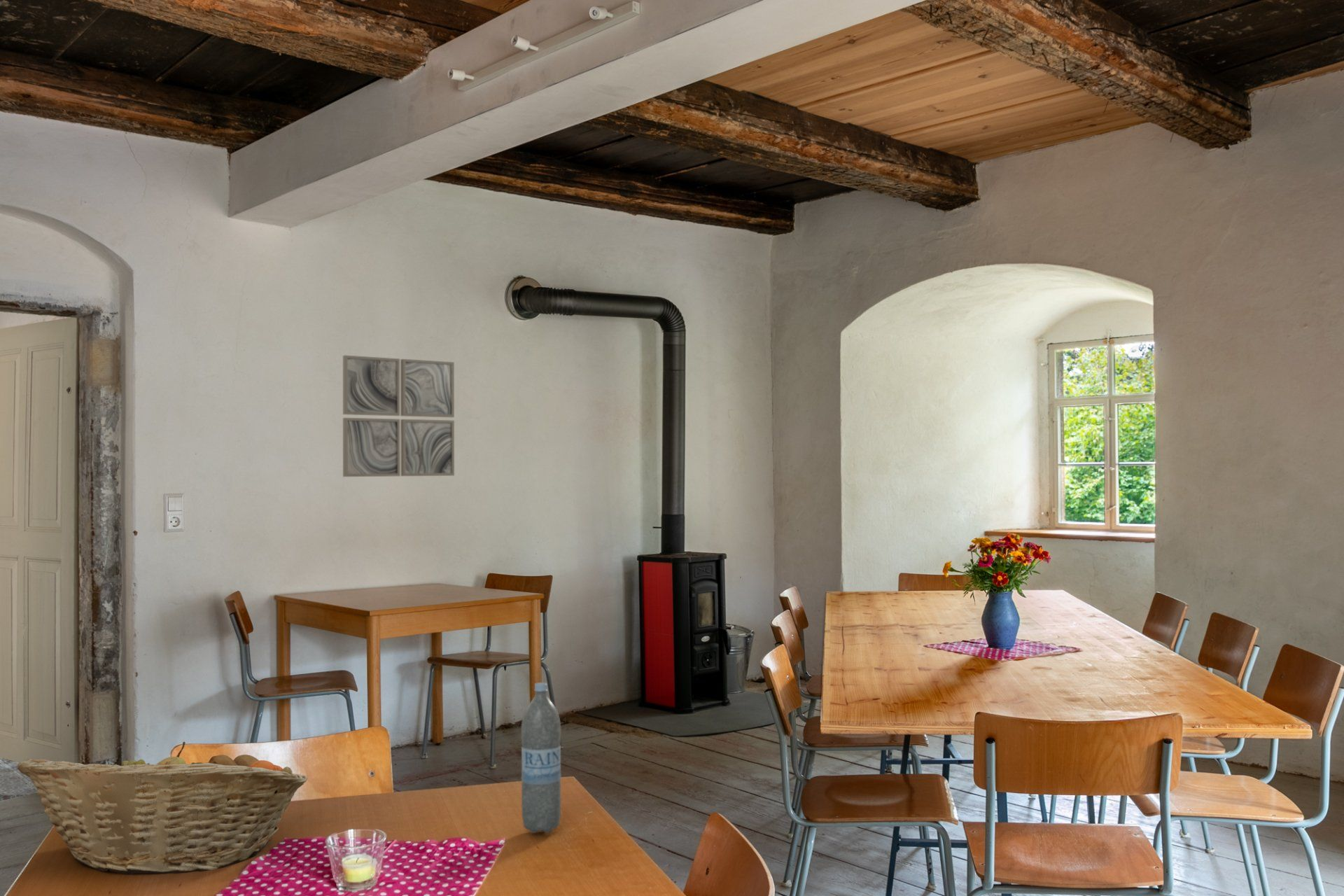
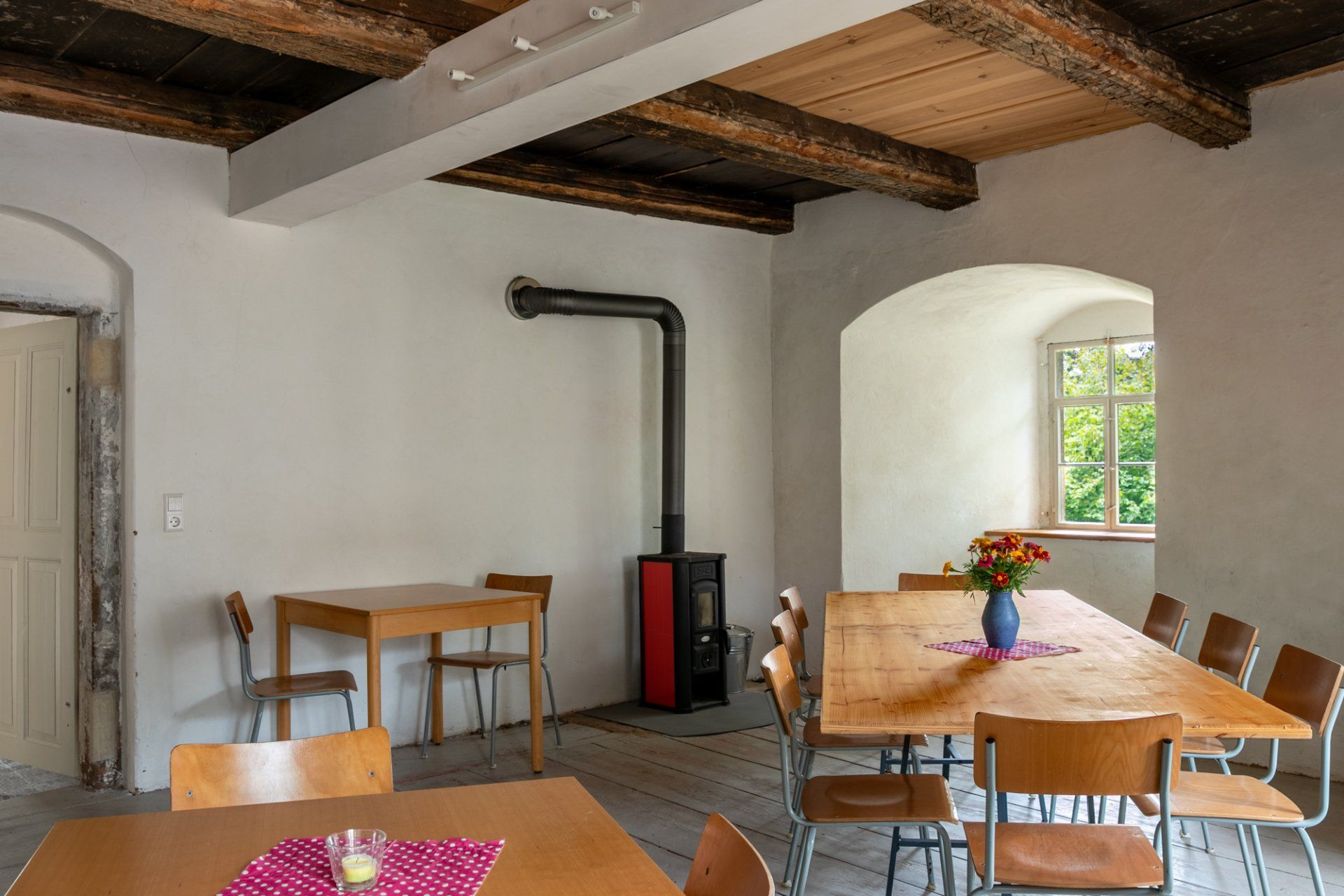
- wall art [342,355,455,477]
- fruit basket [17,741,308,876]
- water bottle [520,682,562,834]
